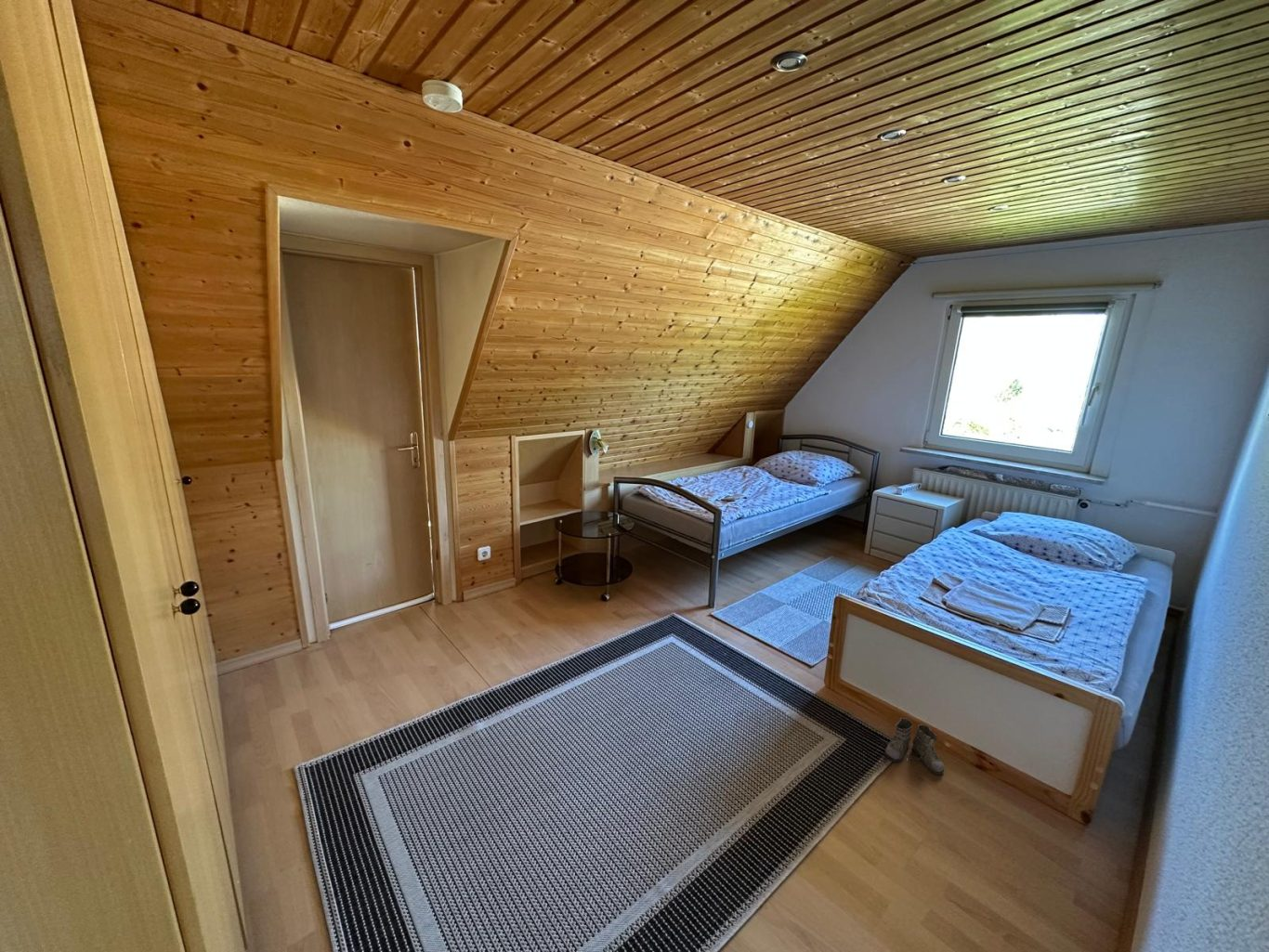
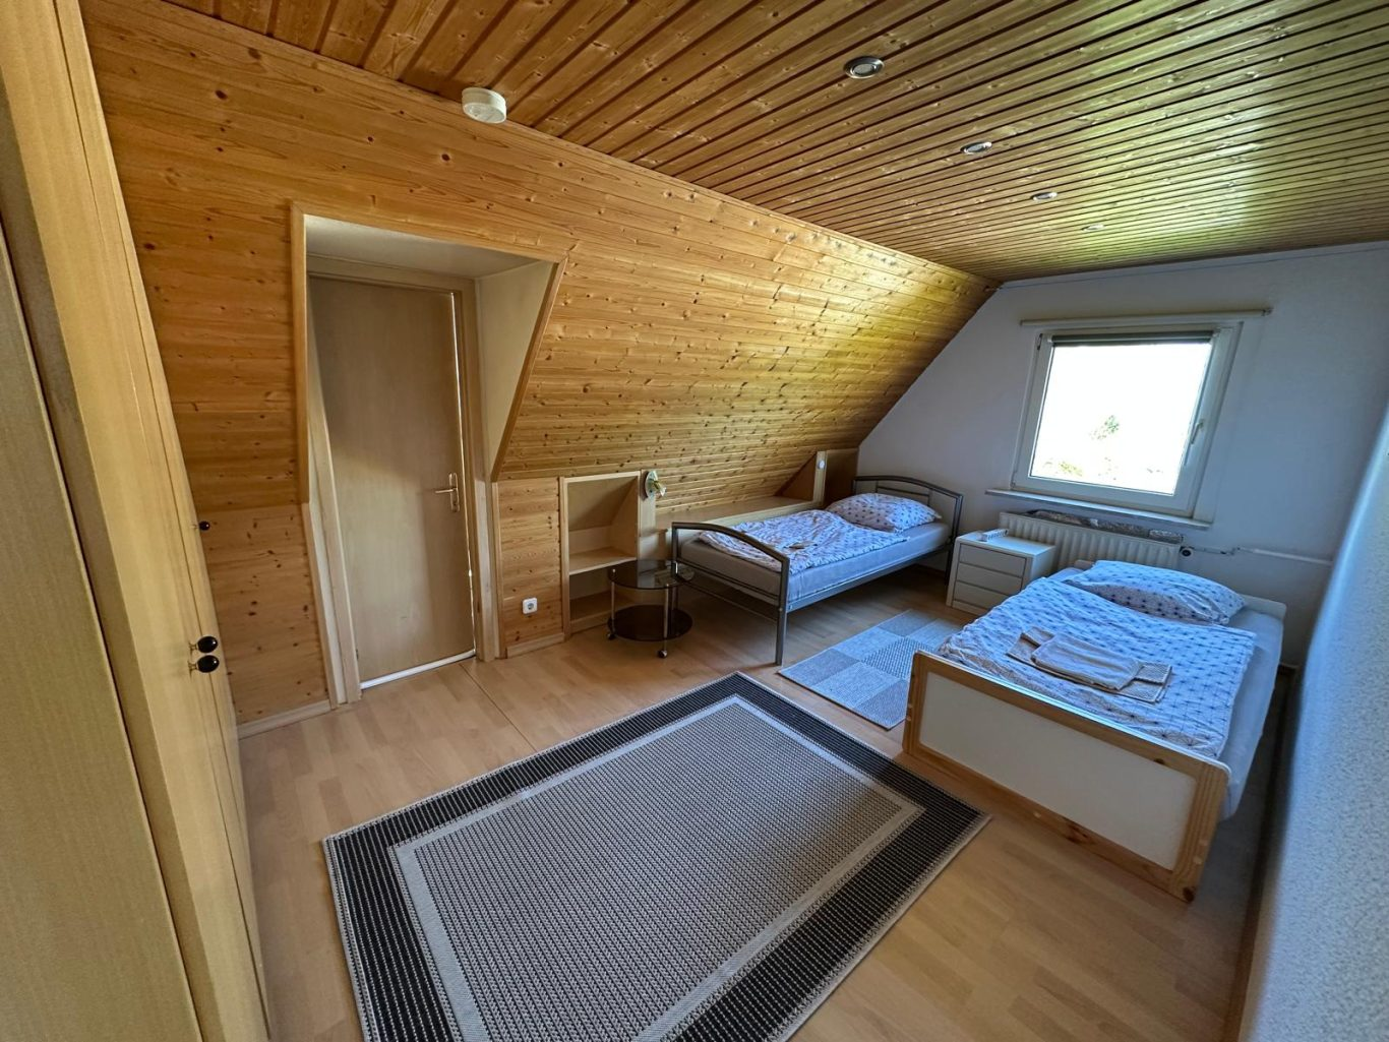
- boots [880,717,945,776]
